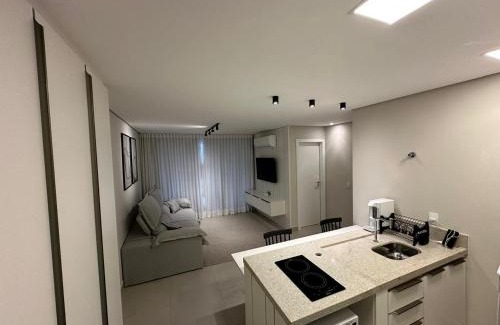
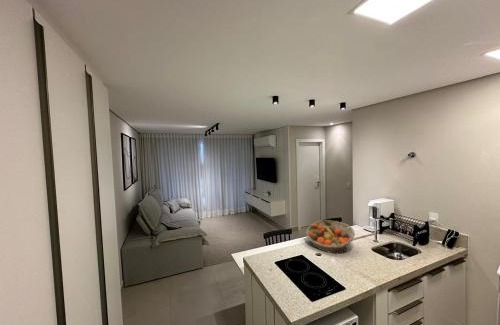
+ fruit basket [305,219,356,255]
